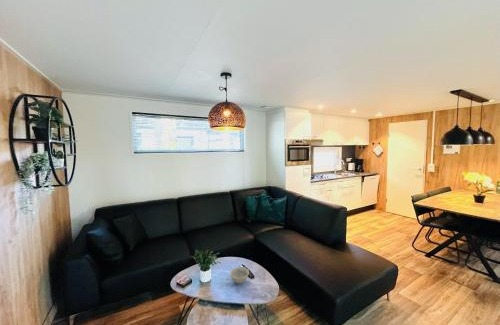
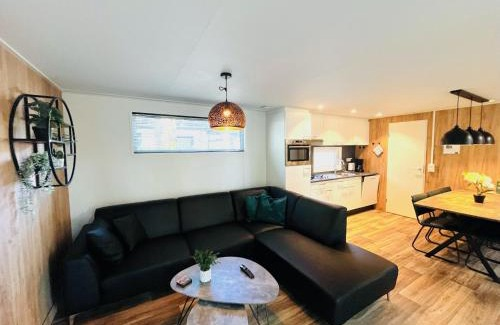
- bowl [229,266,250,285]
